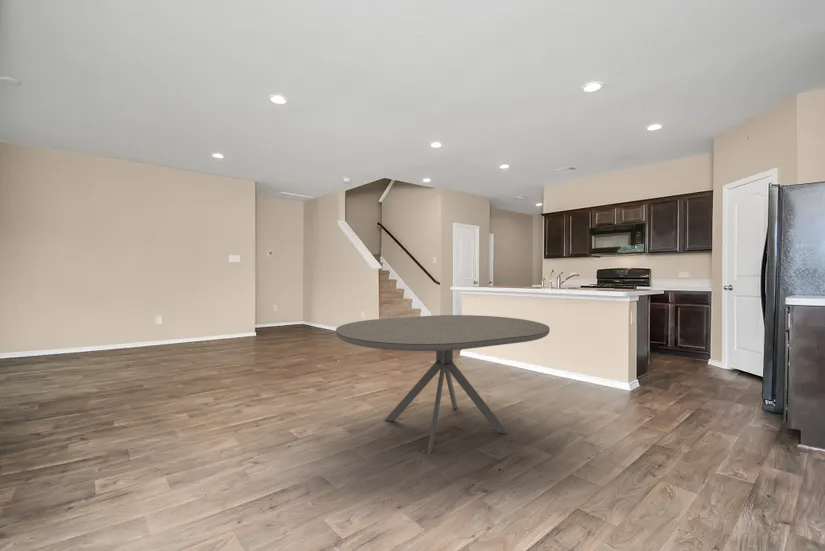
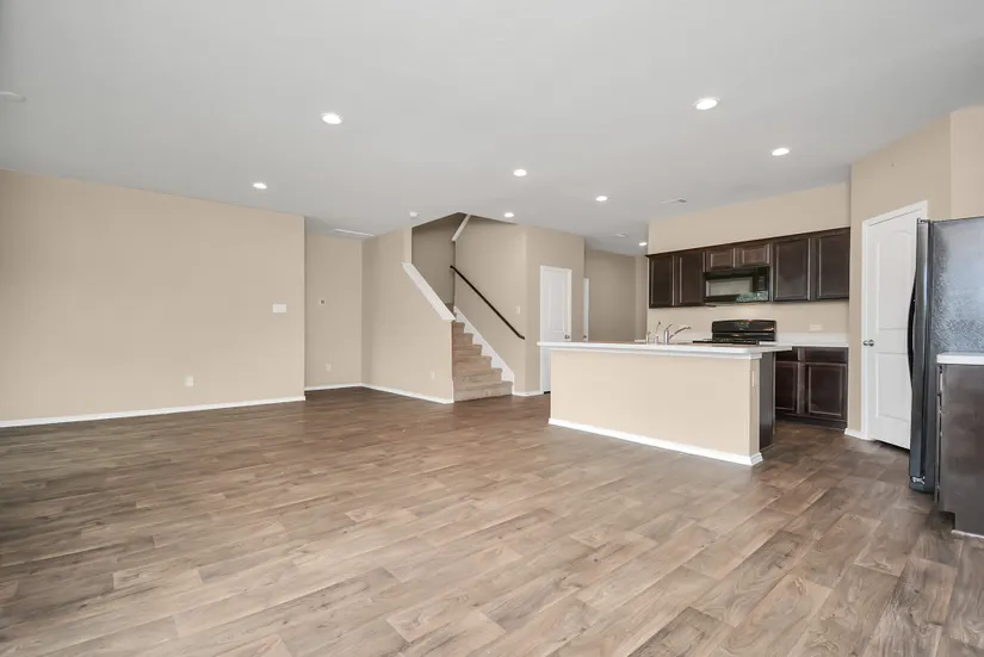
- dining table [335,314,551,455]
